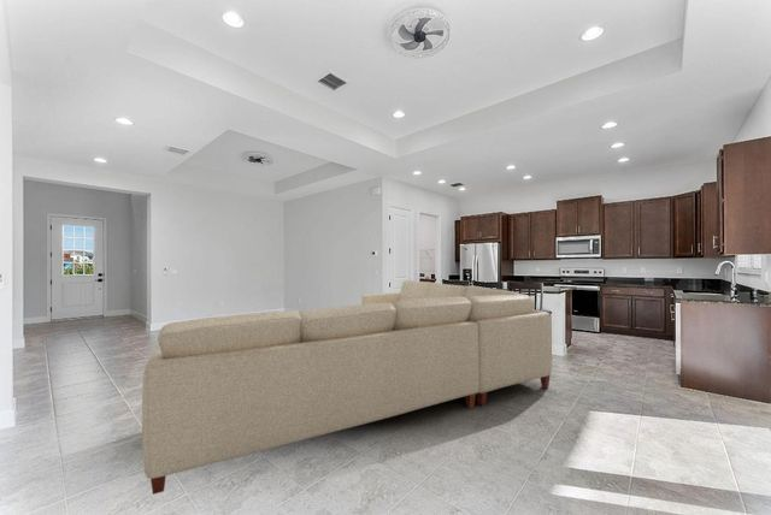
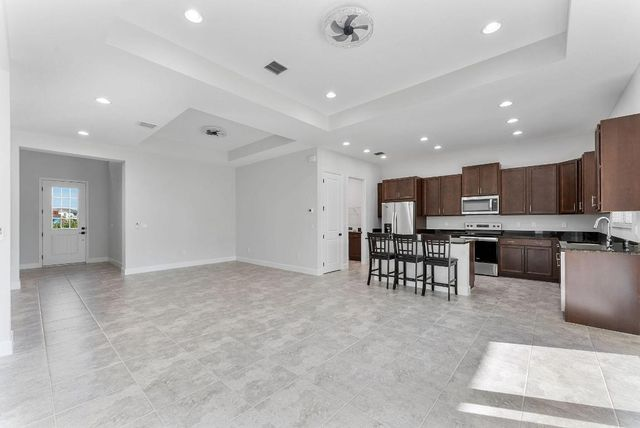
- sofa [141,279,553,496]
